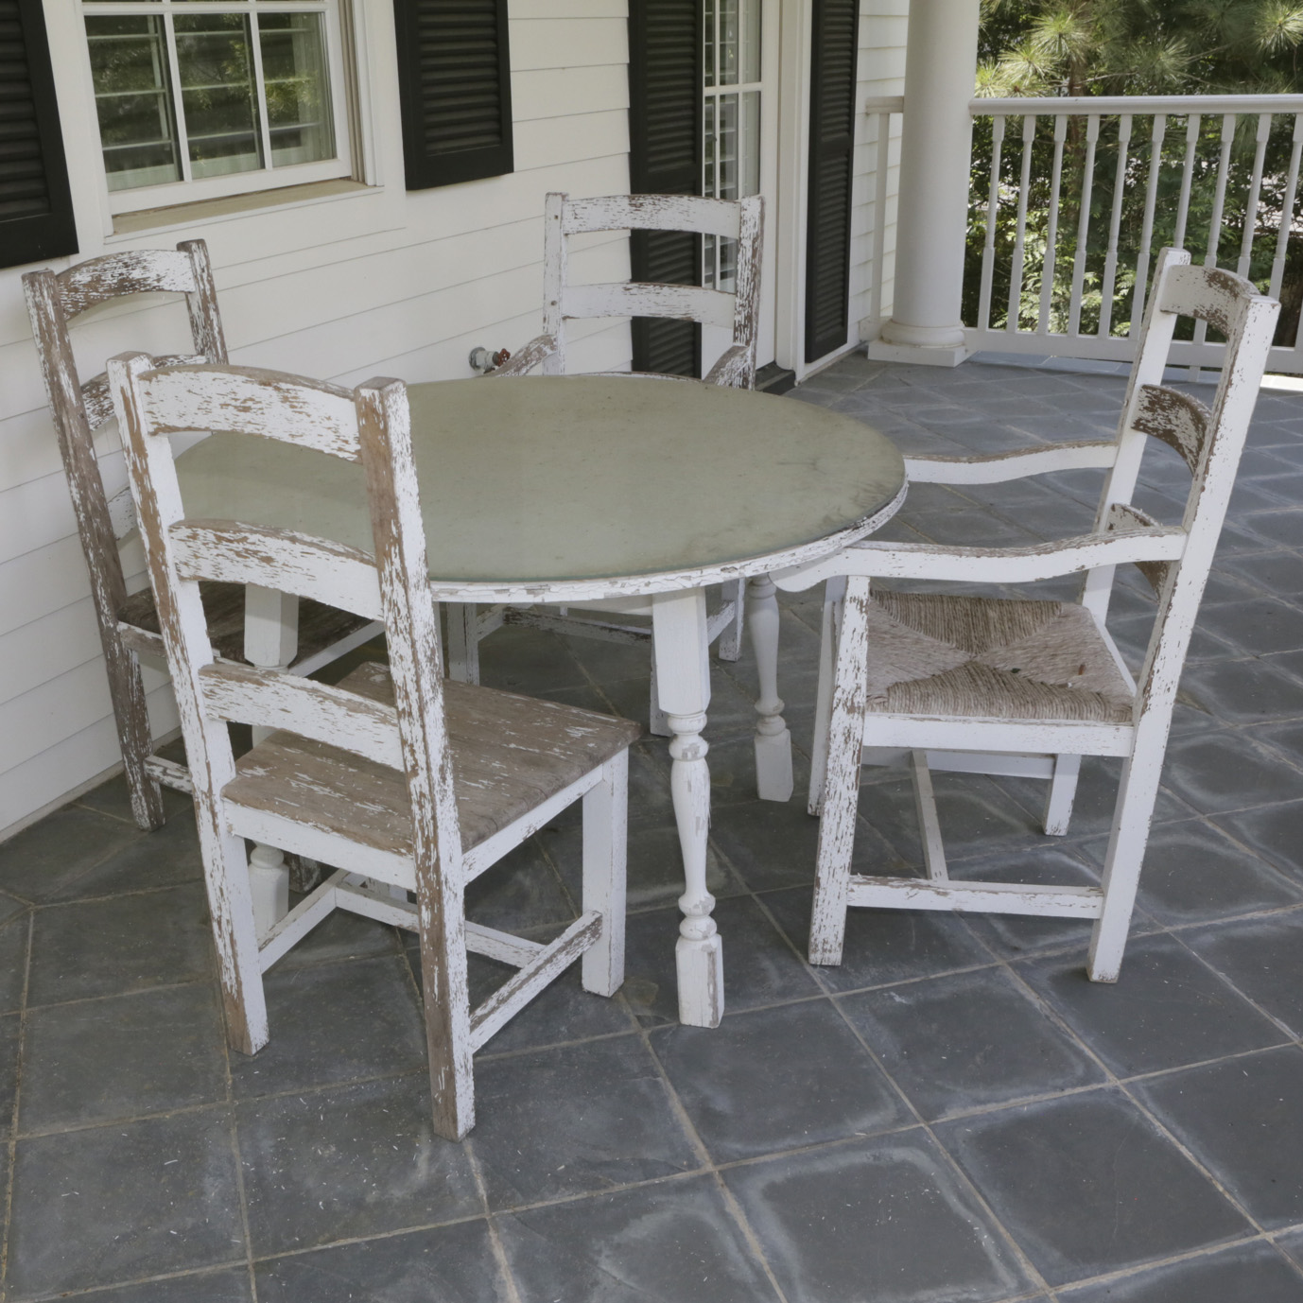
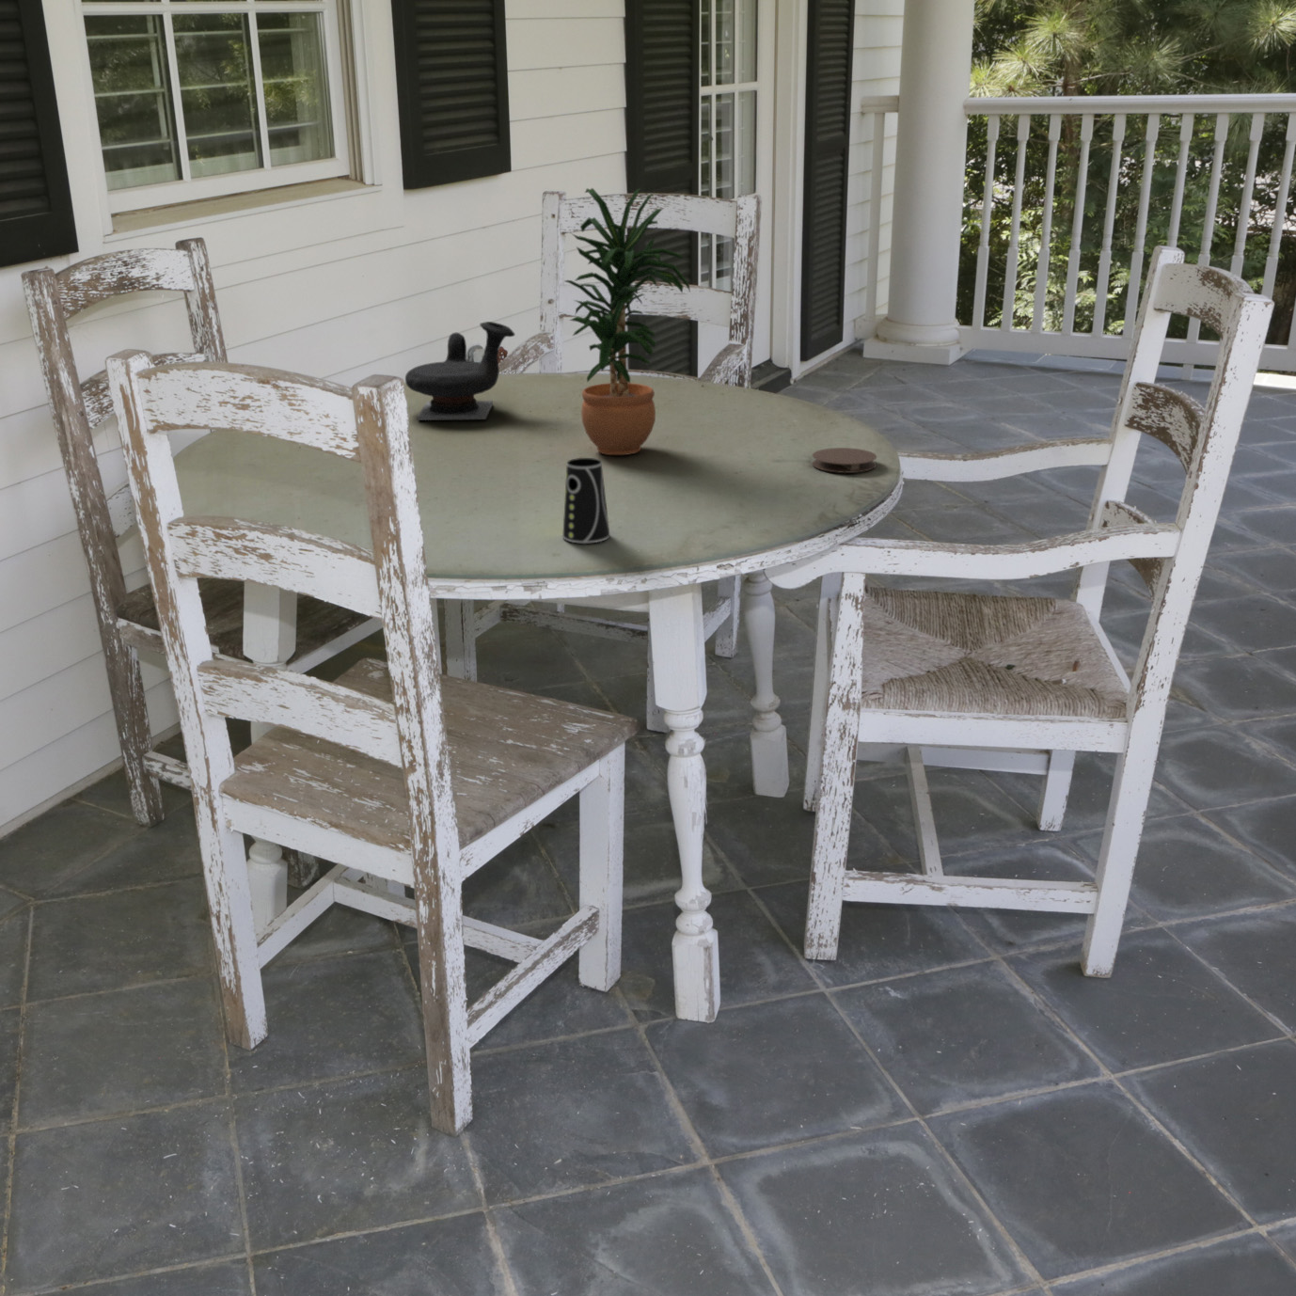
+ coaster [811,446,877,474]
+ potted plant [564,188,691,456]
+ teapot [405,320,515,421]
+ cup [561,457,610,545]
